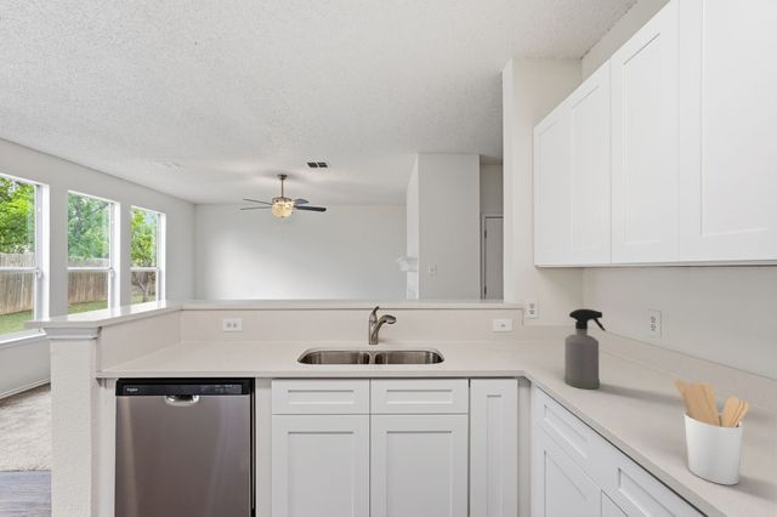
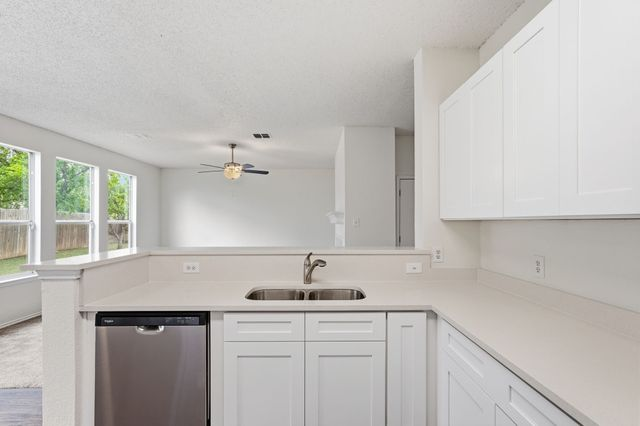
- spray bottle [563,308,607,390]
- utensil holder [674,379,750,487]
